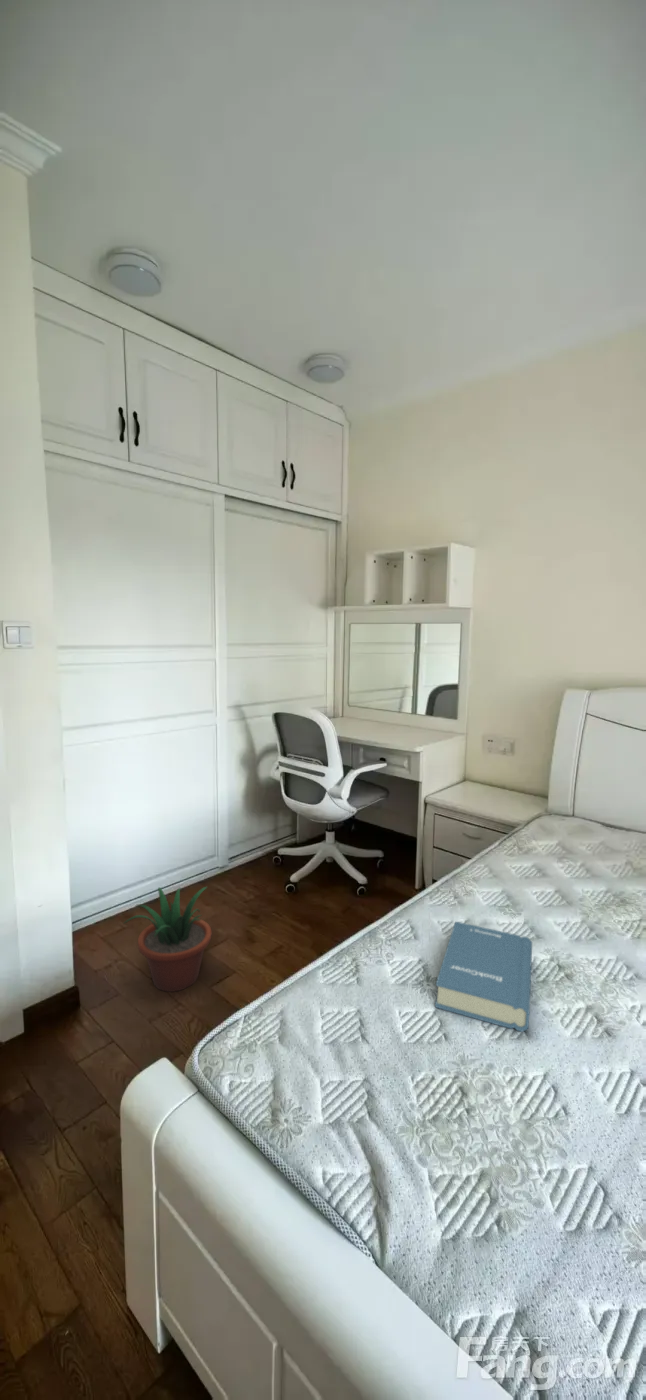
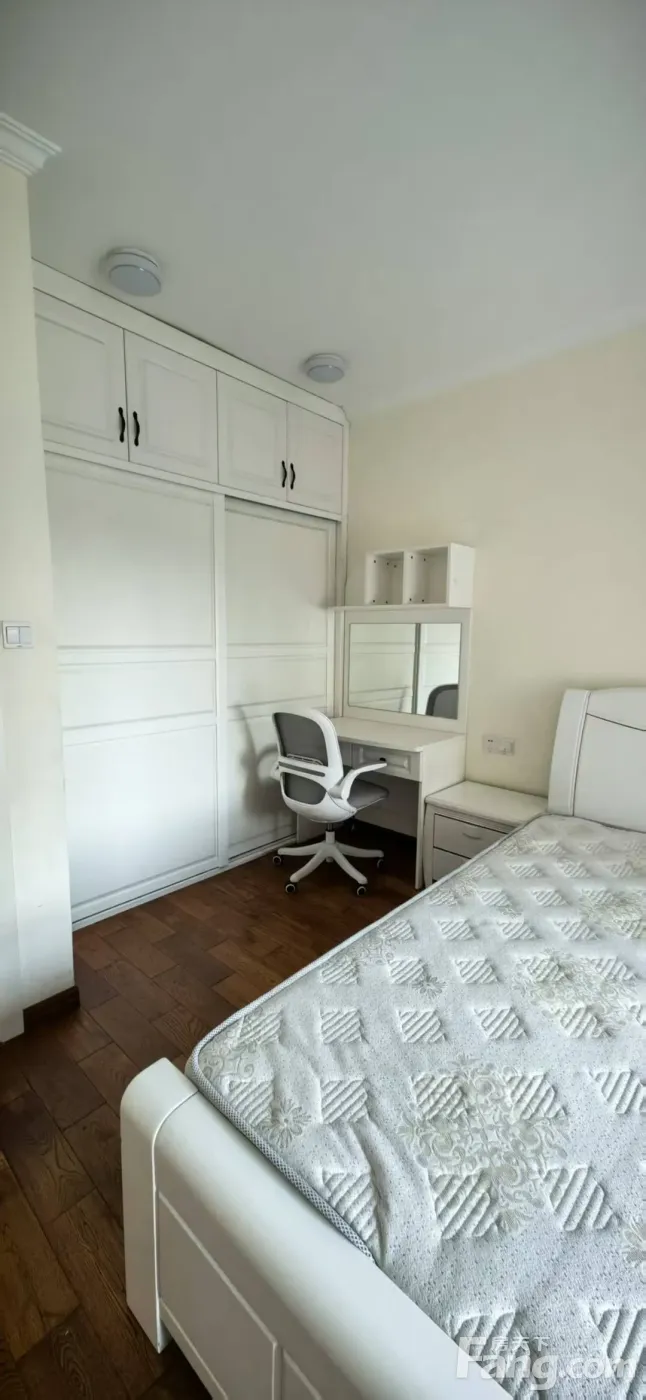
- hardback book [434,920,533,1033]
- potted plant [122,886,212,993]
